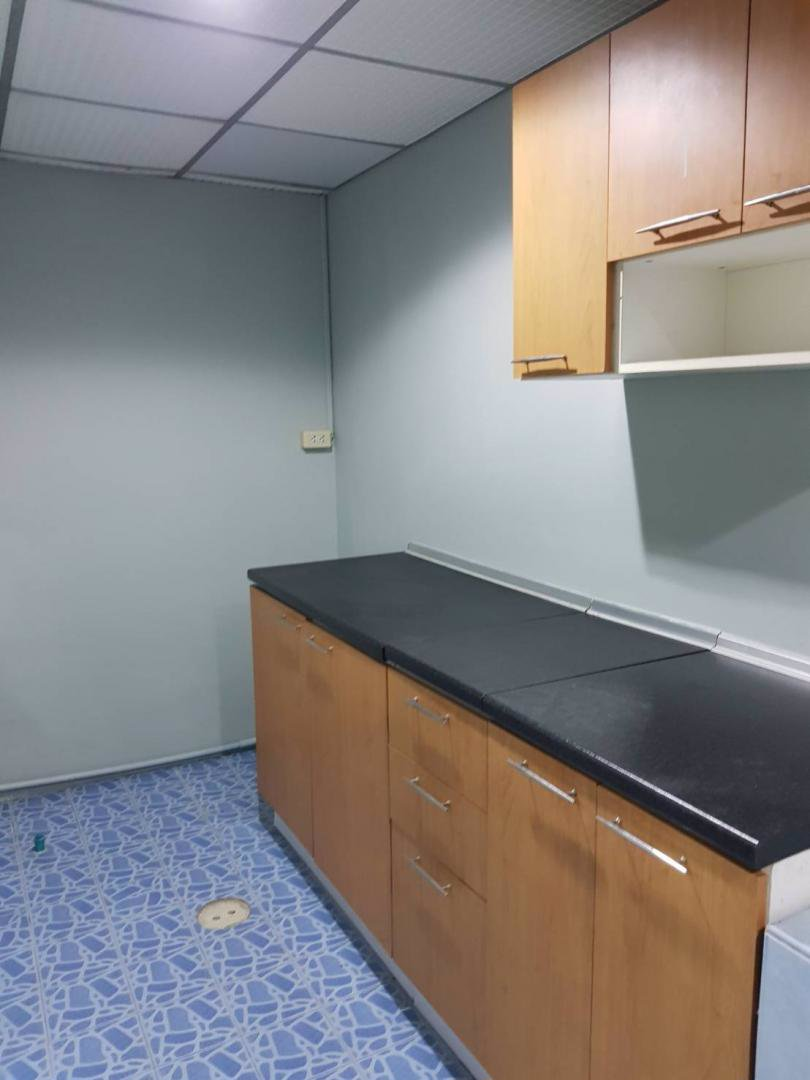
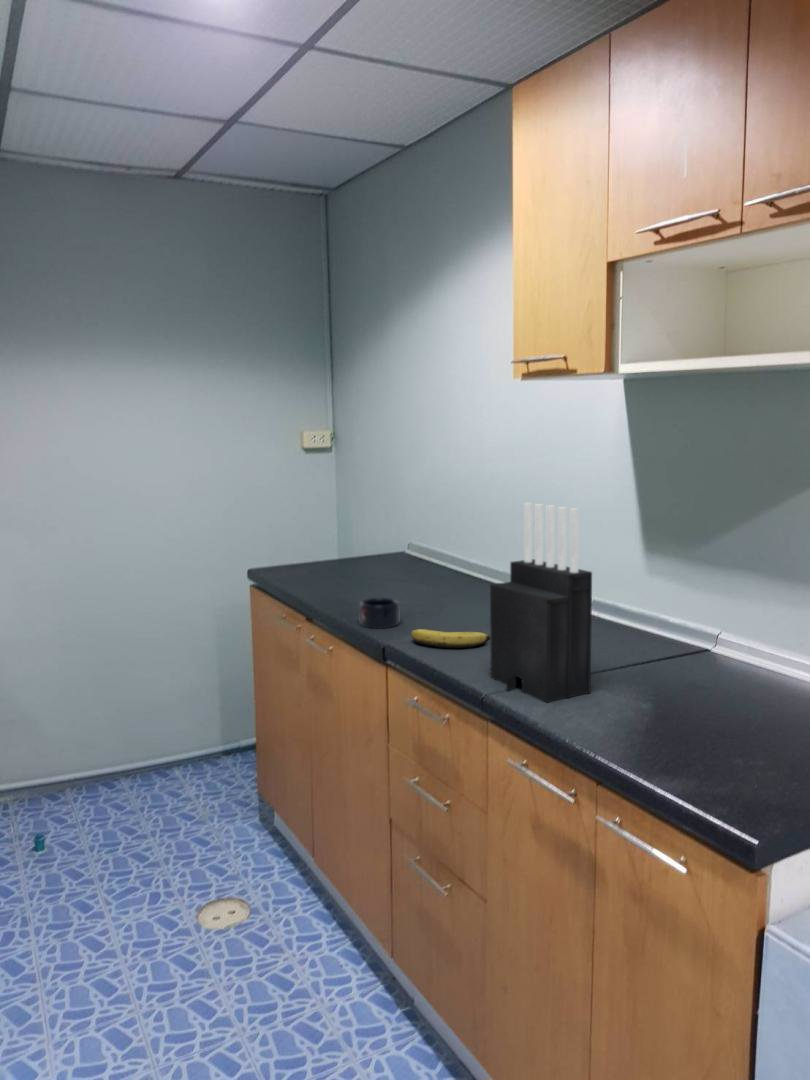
+ knife block [489,502,593,704]
+ banana [410,628,491,649]
+ mug [358,597,400,630]
